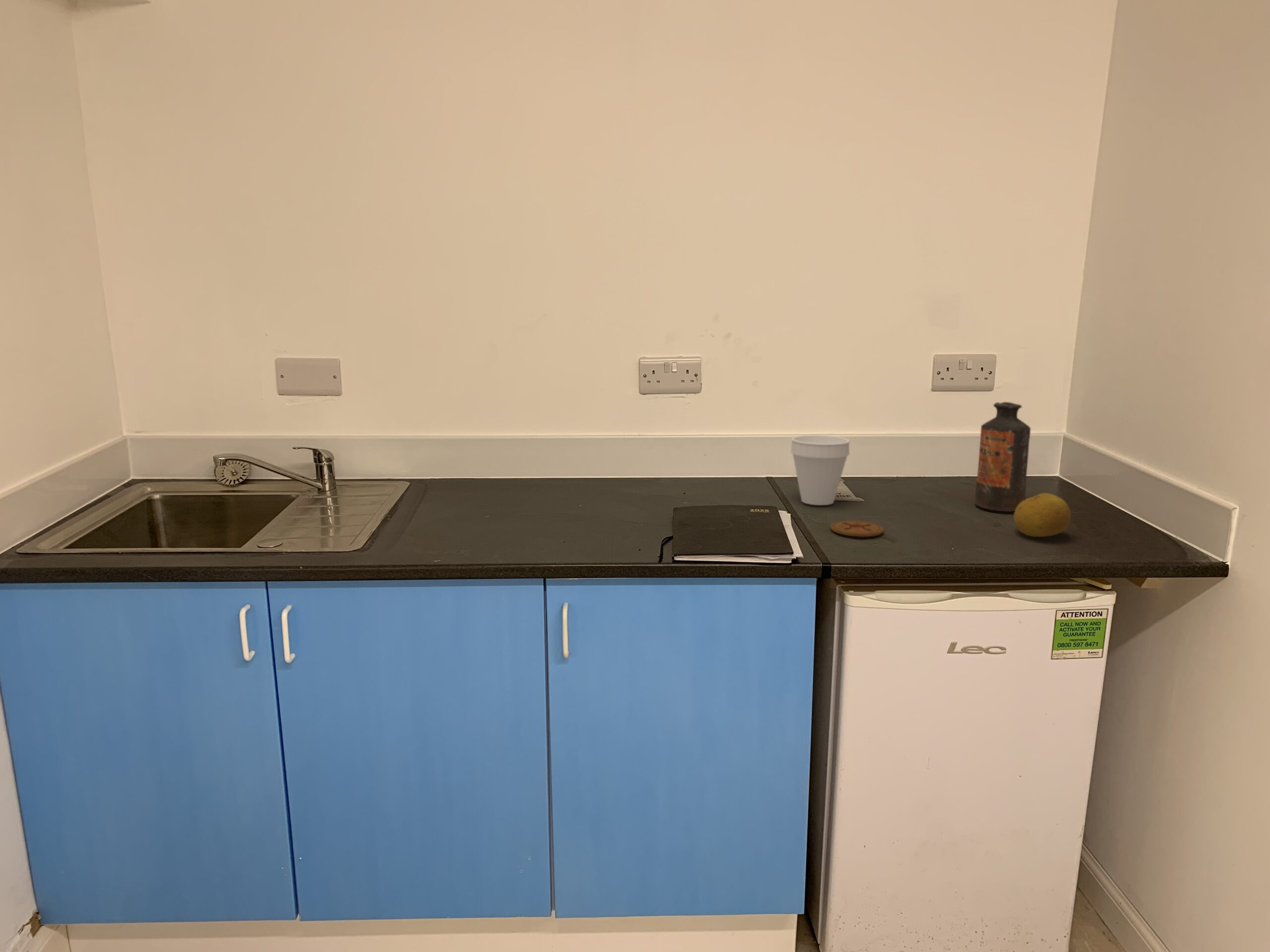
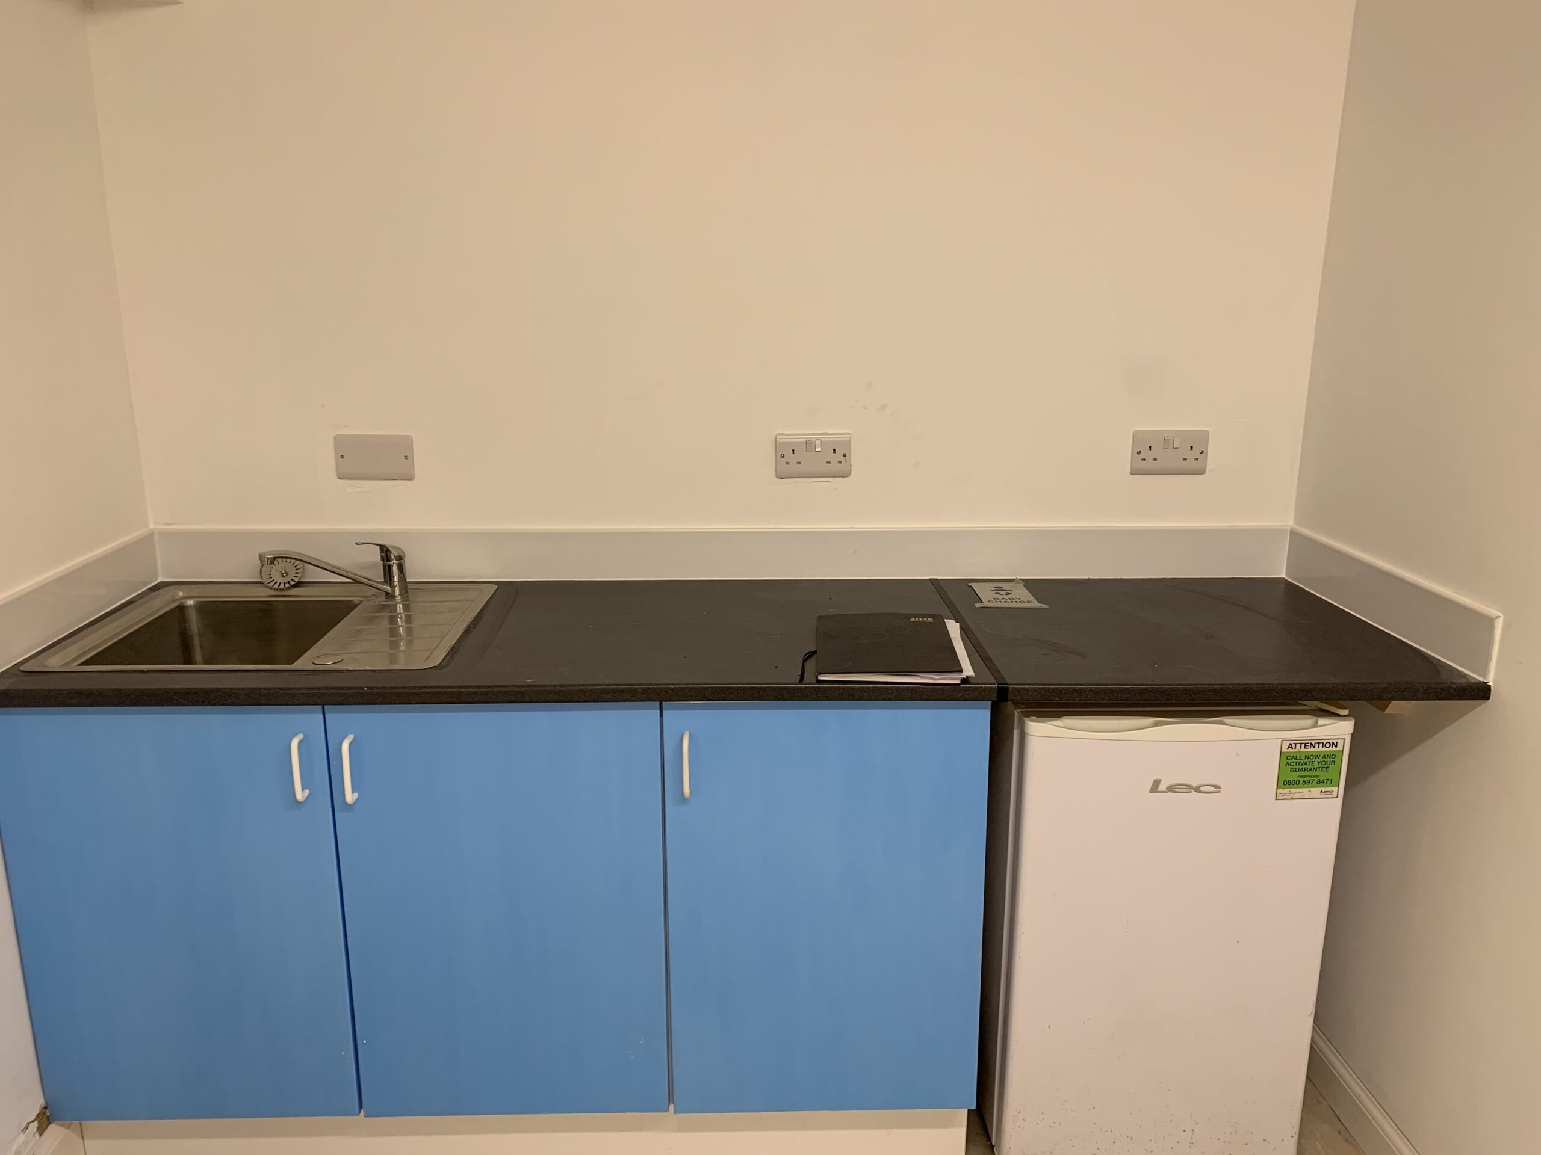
- coaster [830,520,884,537]
- bottle [974,402,1031,512]
- cup [790,434,850,506]
- fruit [1013,493,1072,537]
